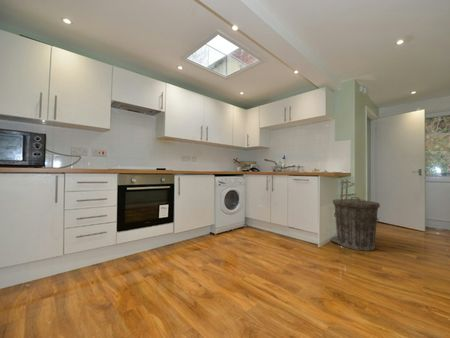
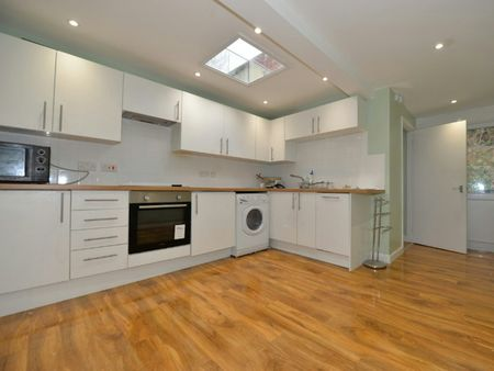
- trash can [332,196,381,252]
